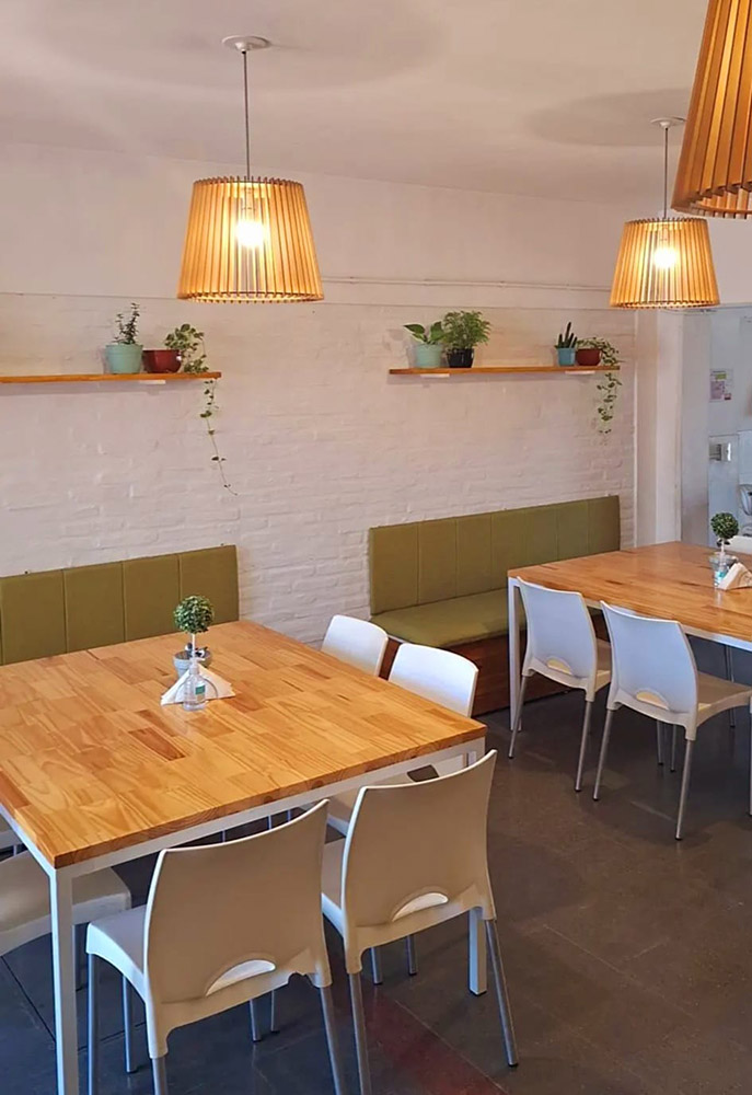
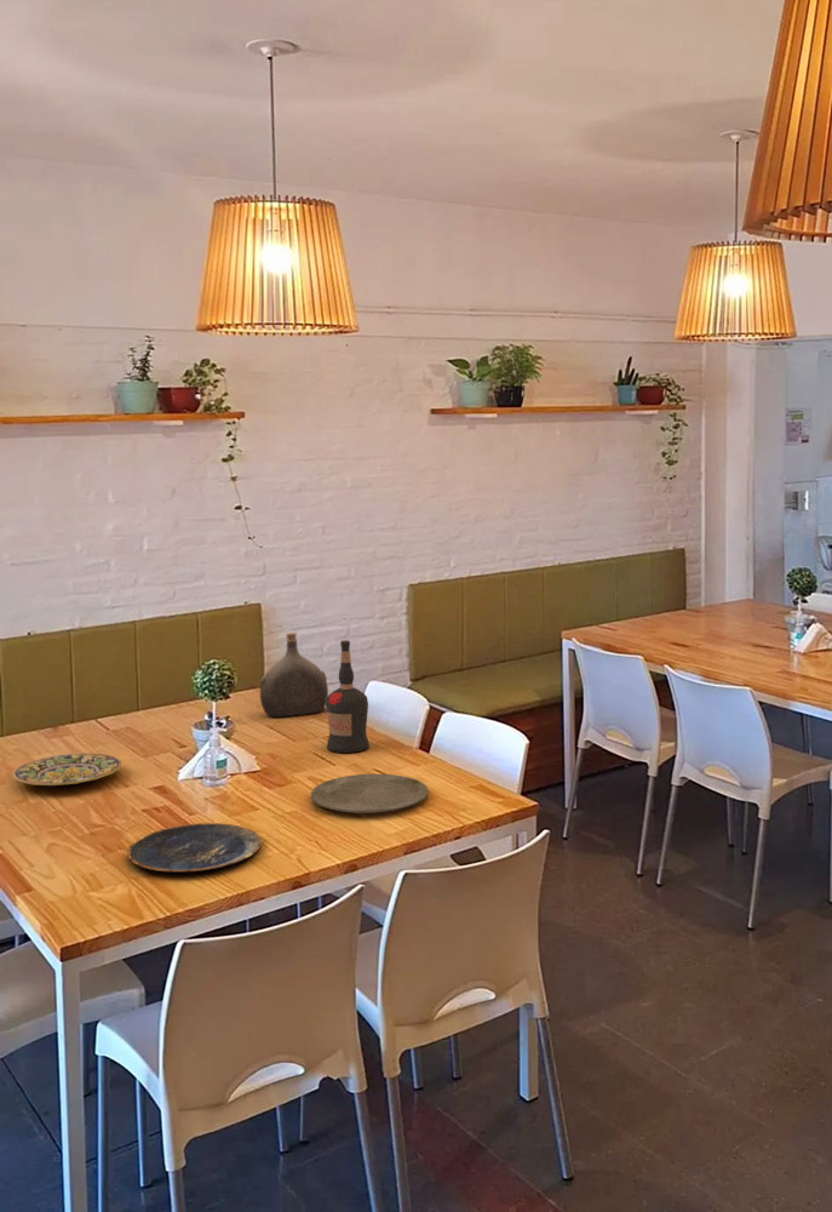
+ water jug [259,631,329,719]
+ liquor bottle [325,639,371,754]
+ plate [310,773,430,814]
+ plate [126,822,263,874]
+ plate [11,753,122,787]
